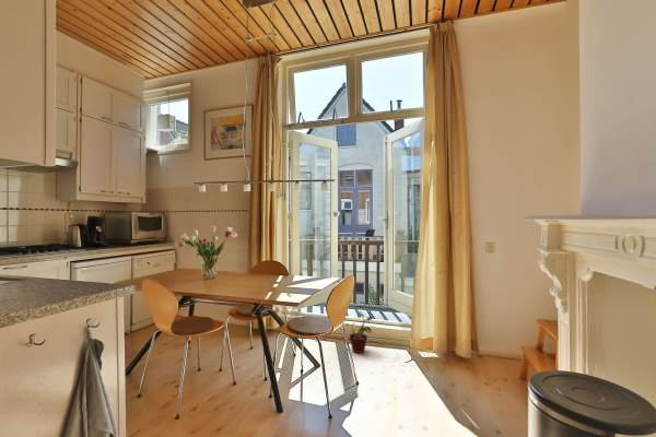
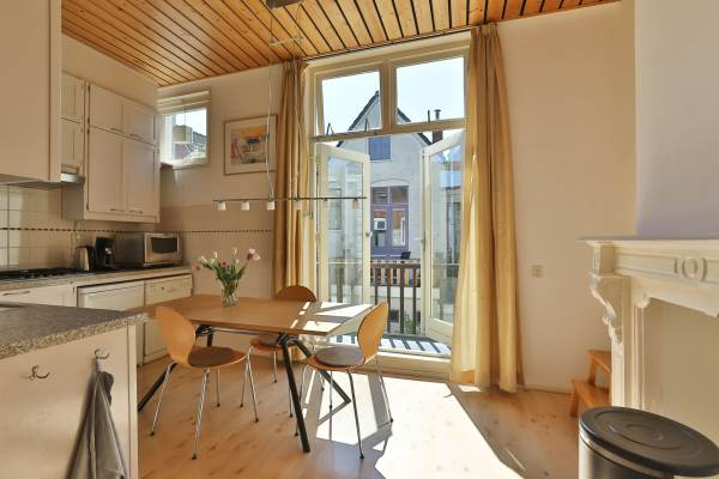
- potted plant [345,310,376,354]
